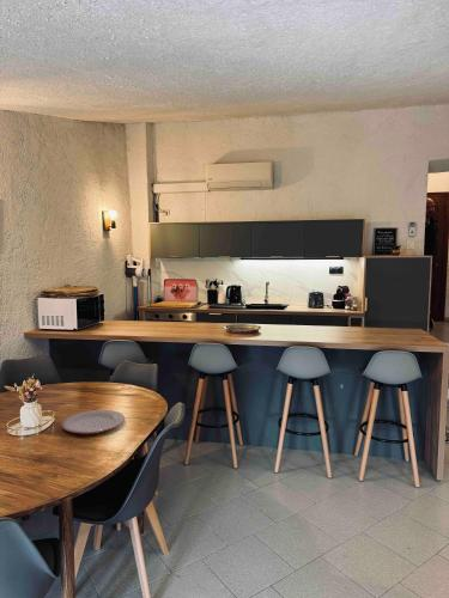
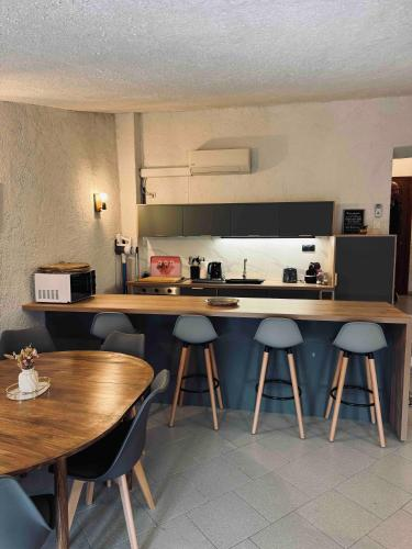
- plate [60,409,126,435]
